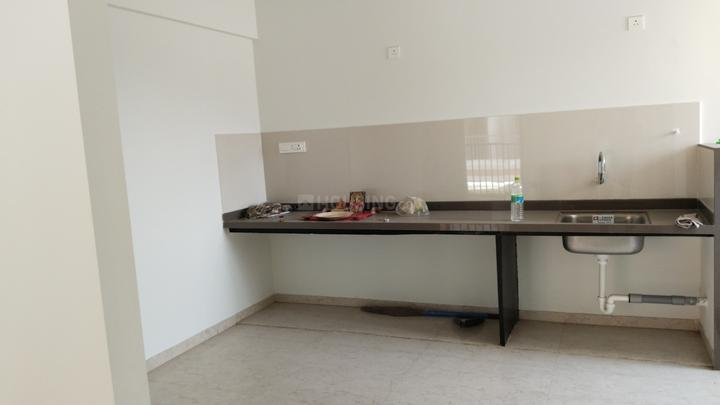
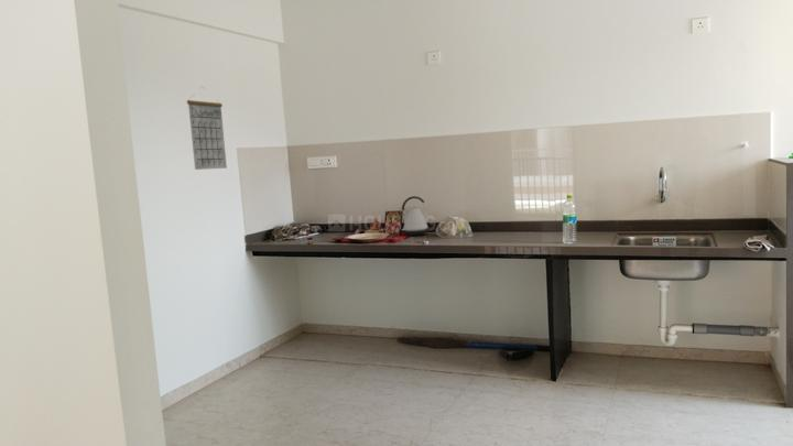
+ calendar [186,85,228,171]
+ kettle [401,195,431,237]
